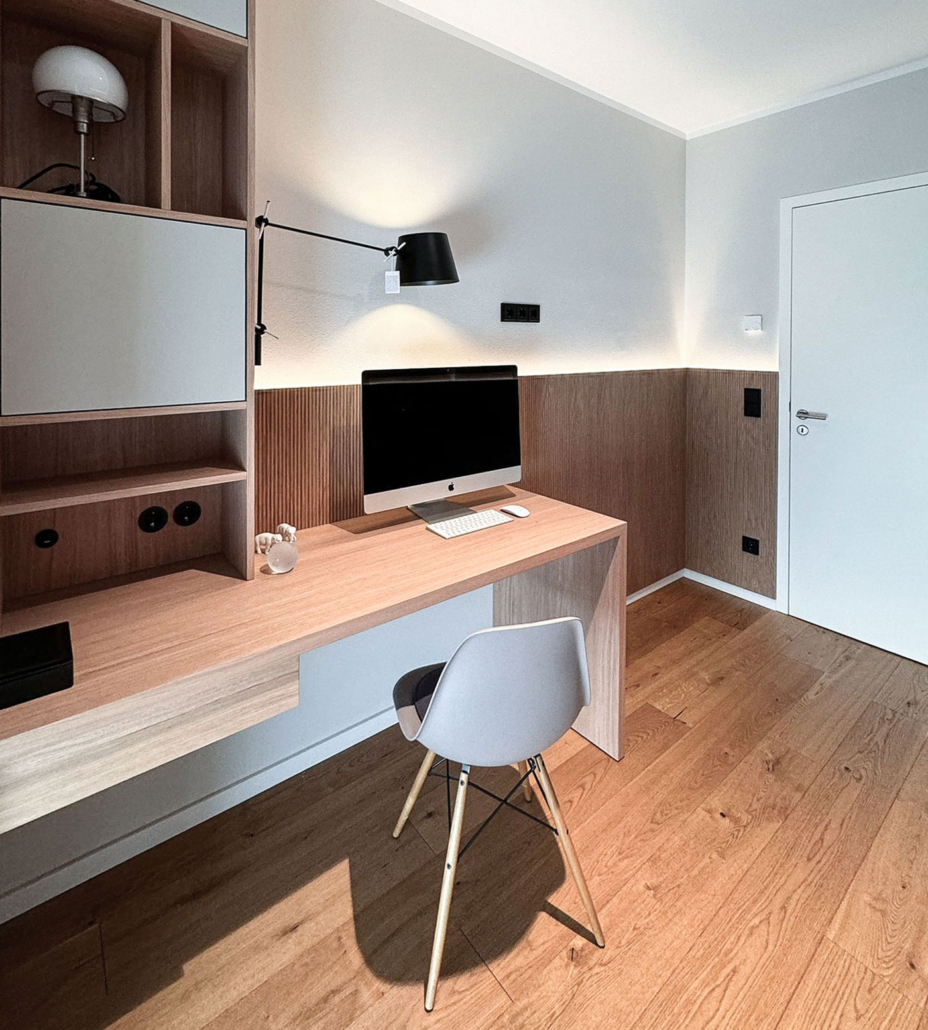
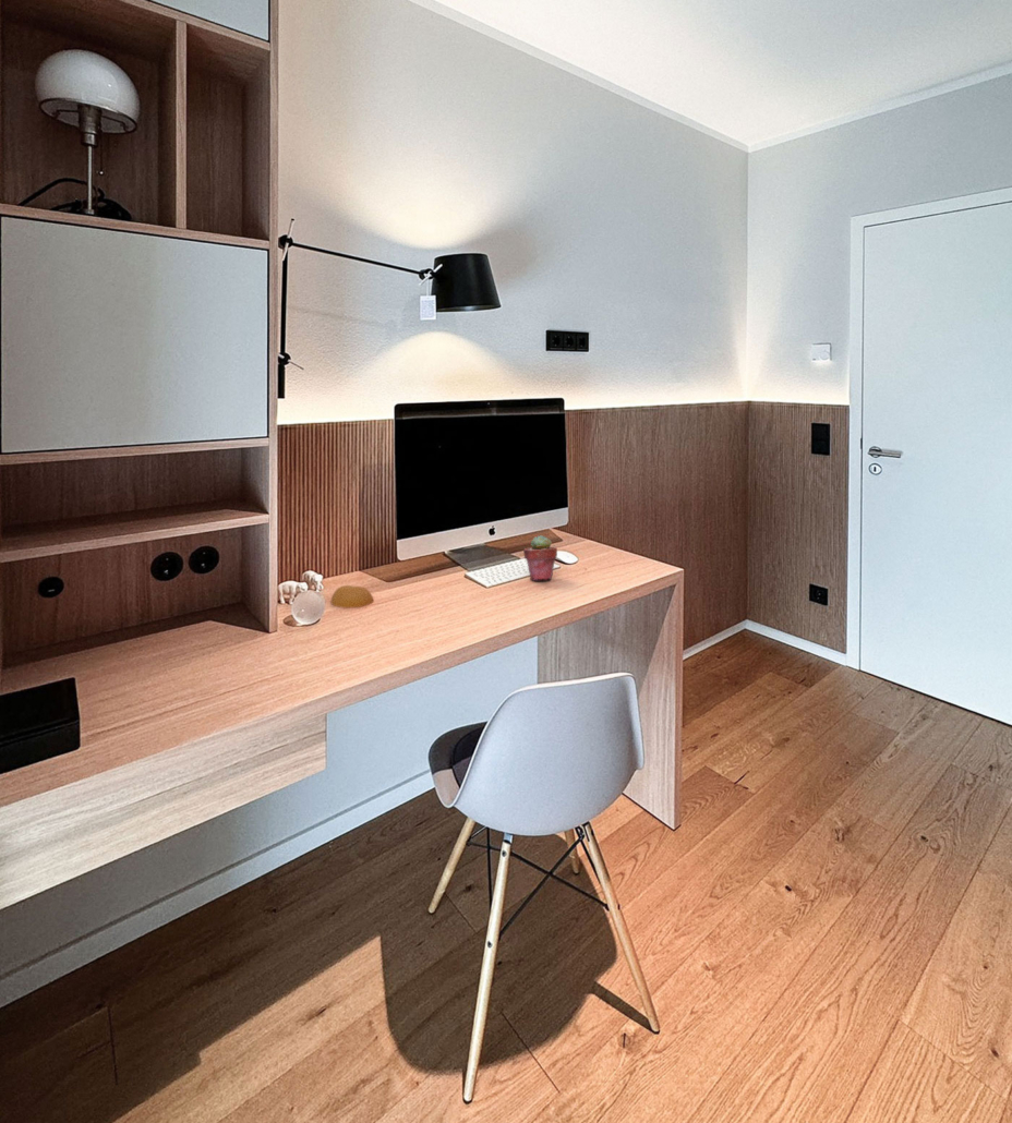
+ fruit [330,584,374,609]
+ potted succulent [522,534,558,581]
